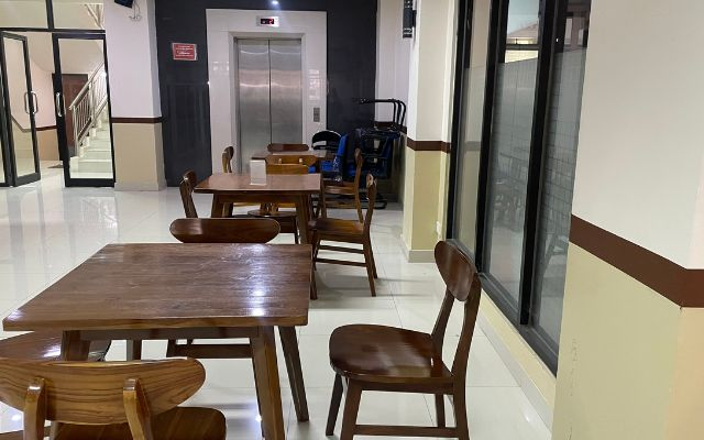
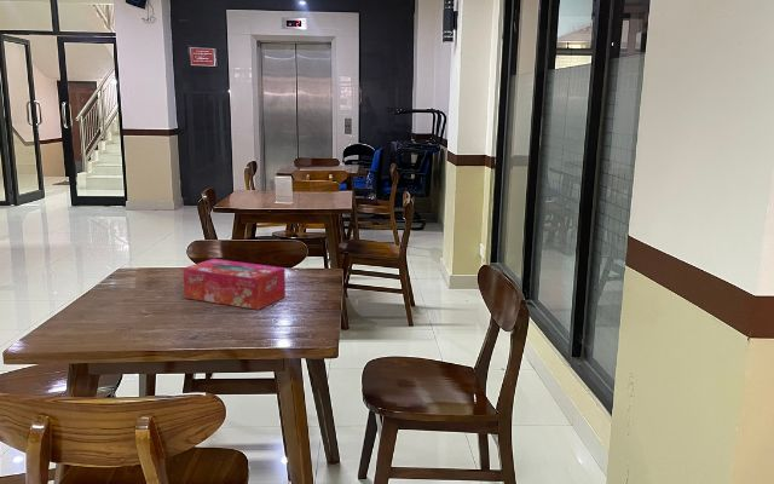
+ tissue box [181,258,287,311]
